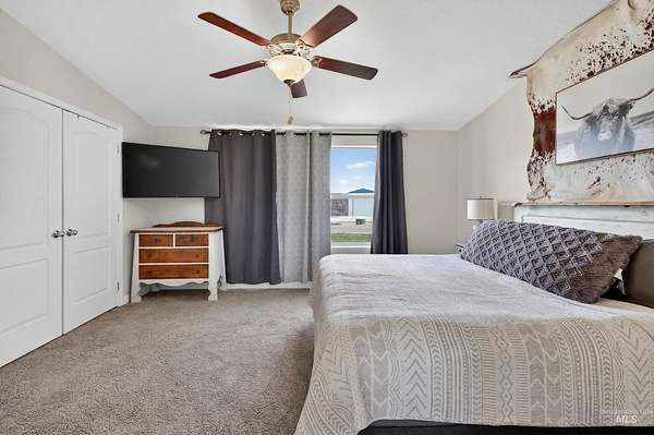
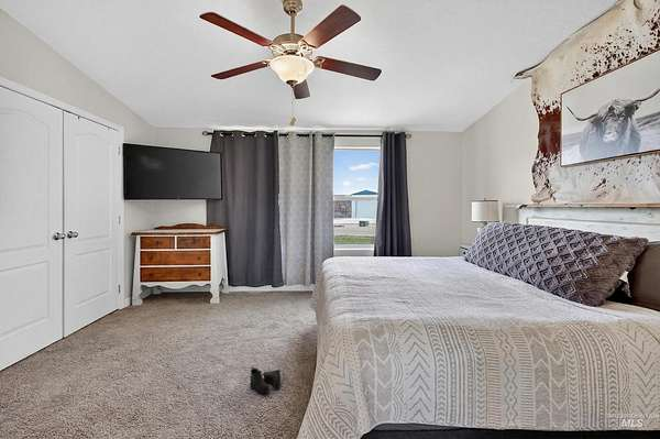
+ boots [249,365,282,395]
